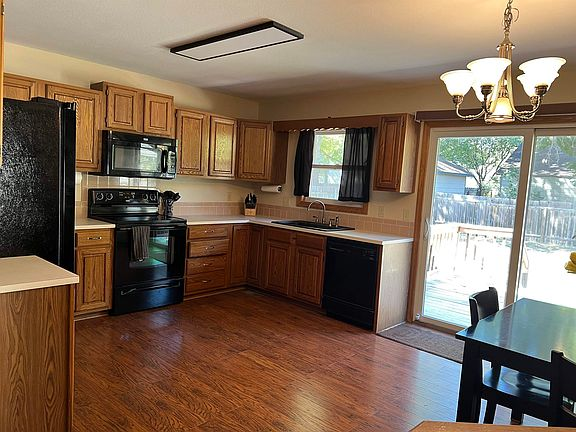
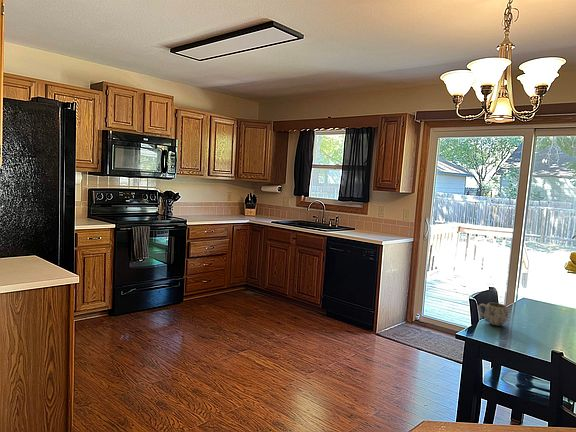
+ mug [477,302,509,326]
